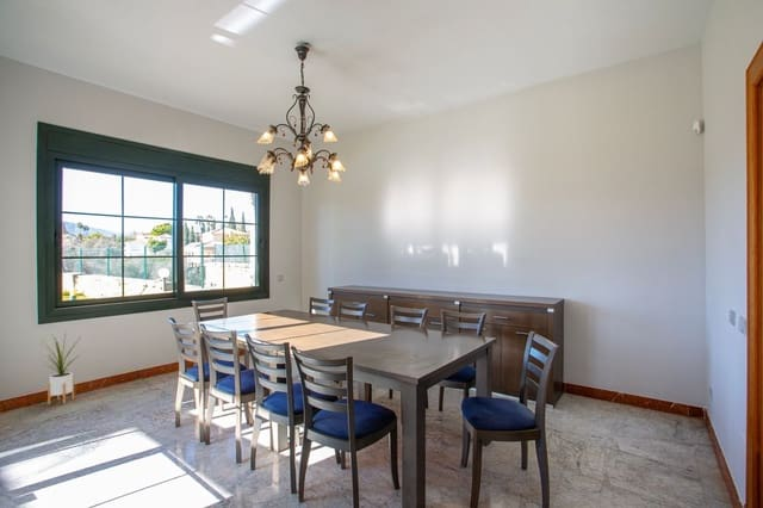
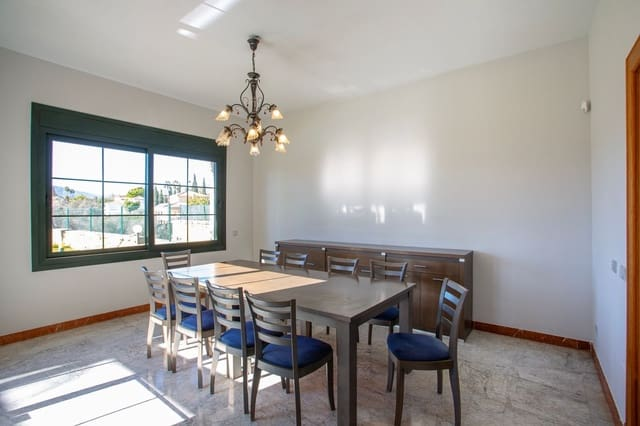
- house plant [39,332,83,405]
